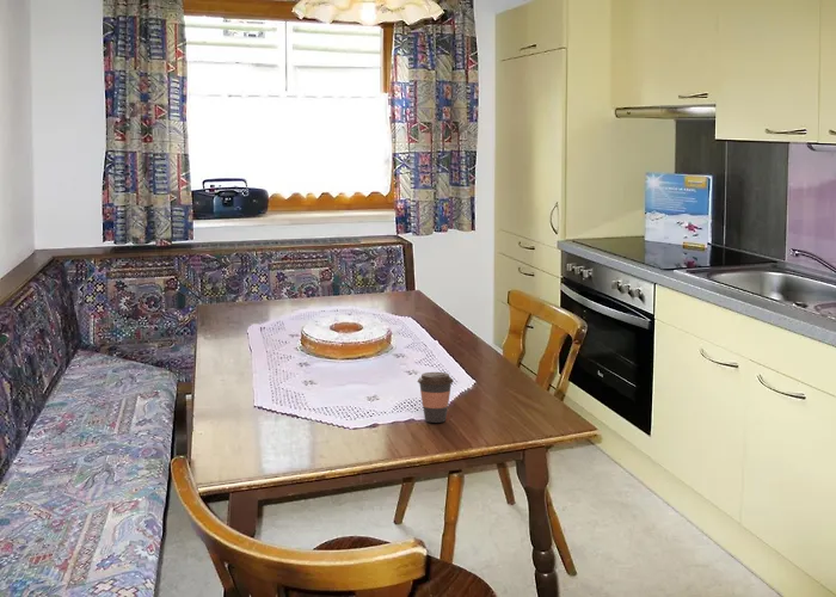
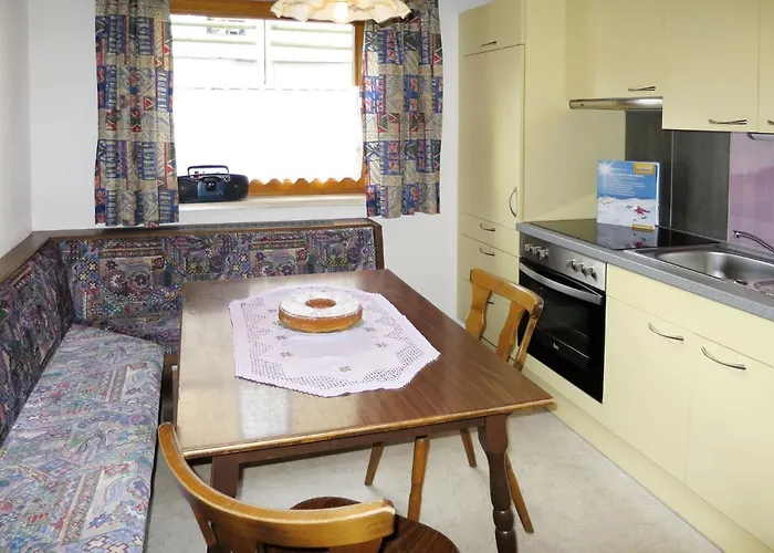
- coffee cup [417,371,455,424]
